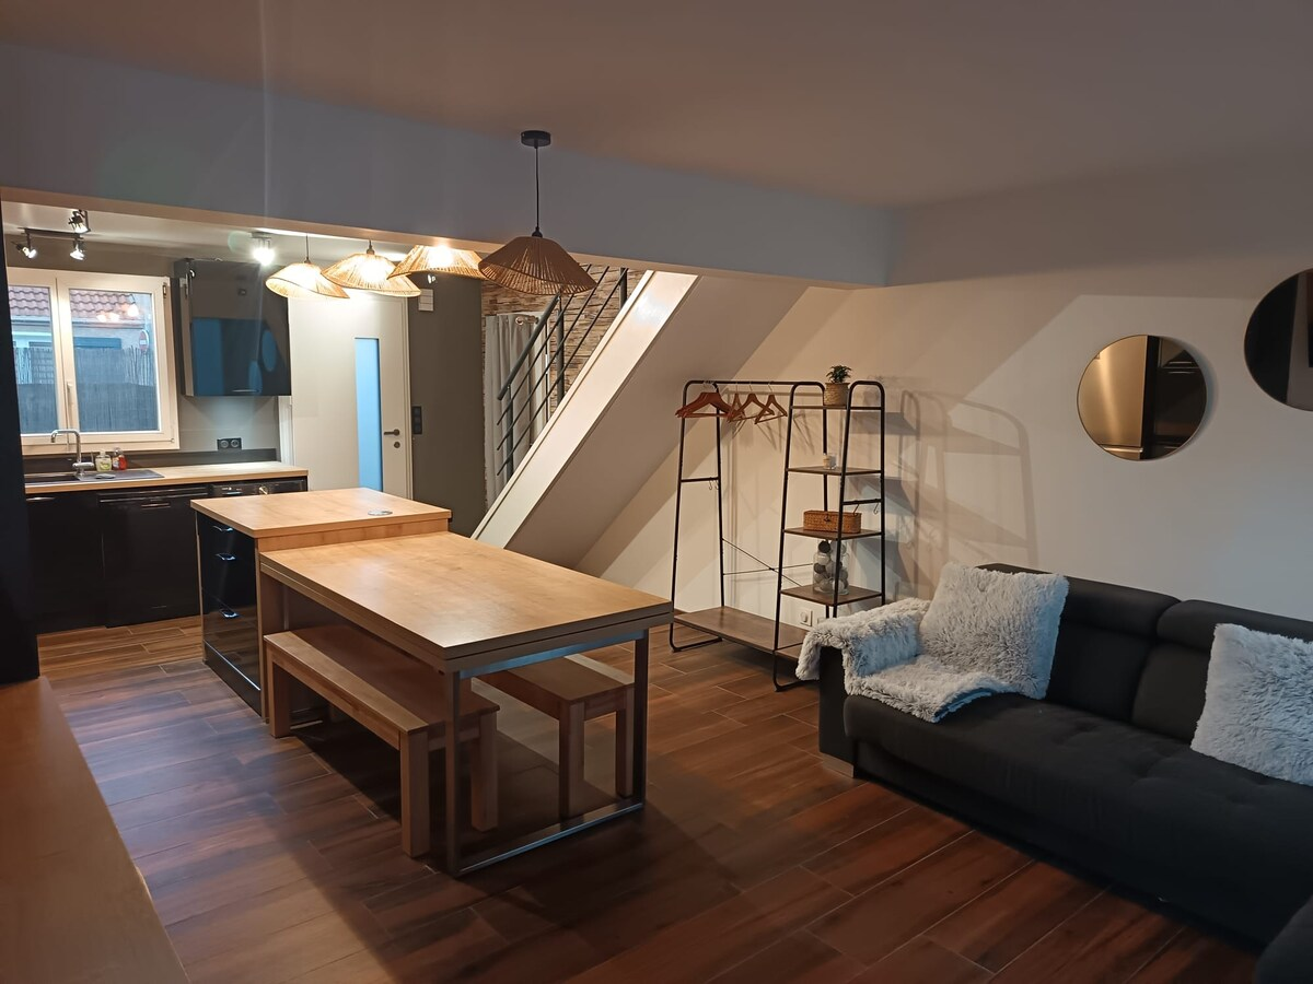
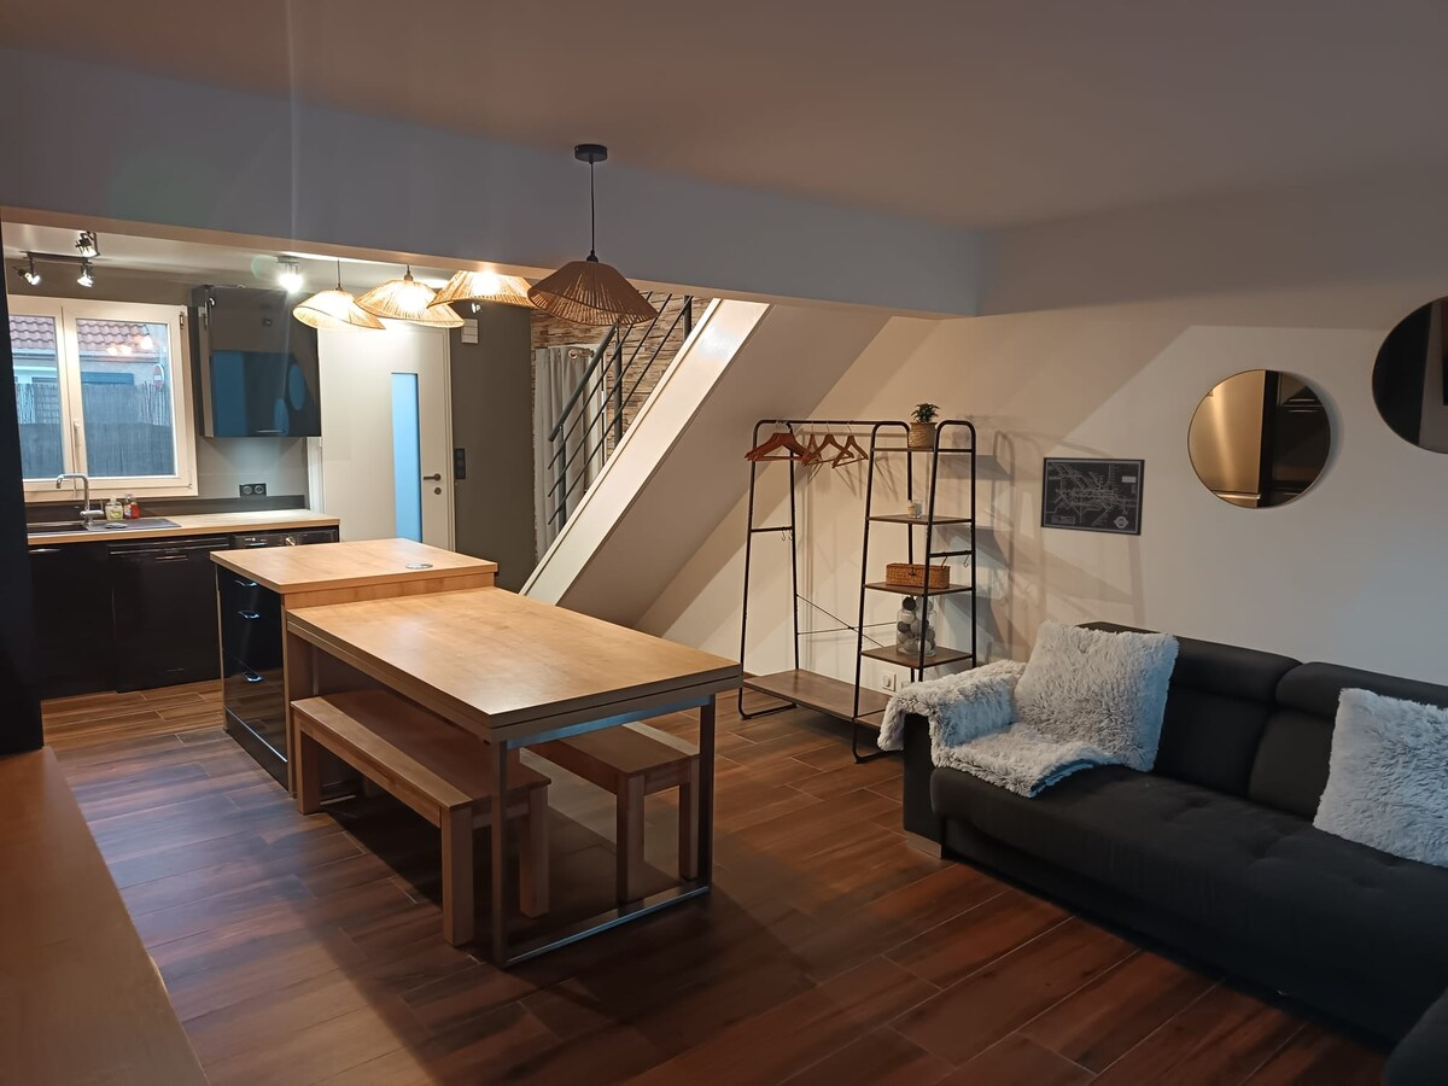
+ wall art [1040,456,1146,537]
